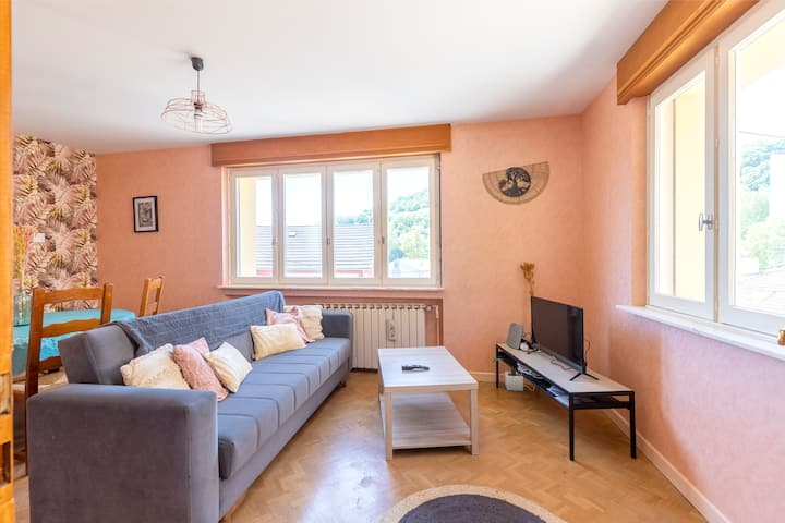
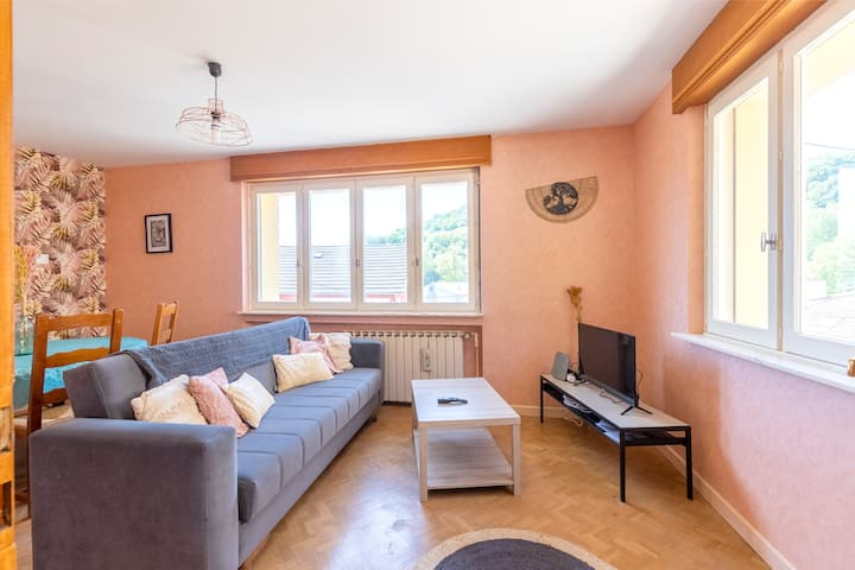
- potted plant [492,357,524,392]
